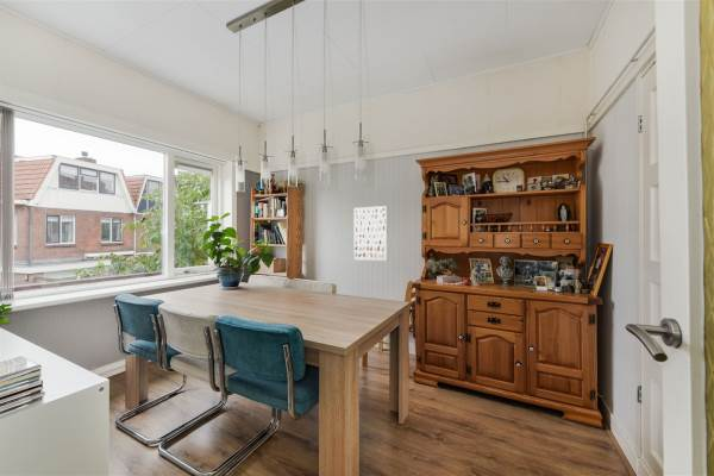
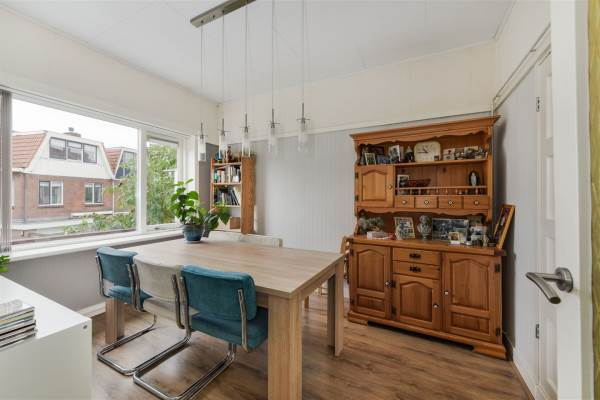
- wall art [352,205,389,262]
